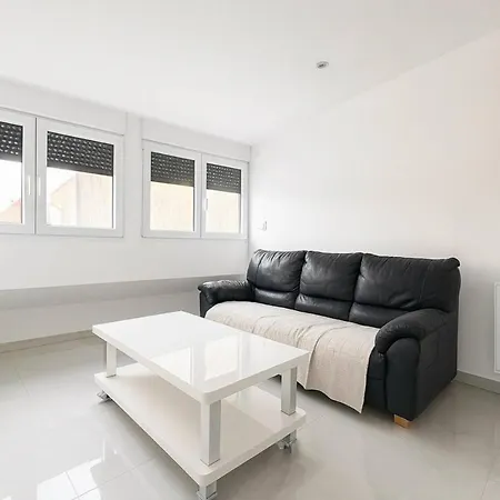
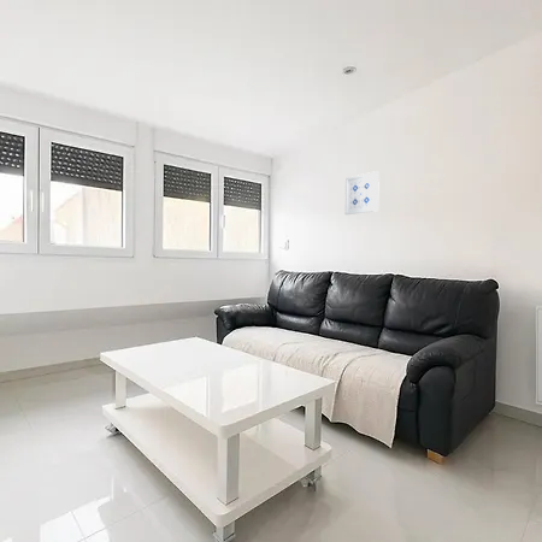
+ wall art [343,170,381,216]
